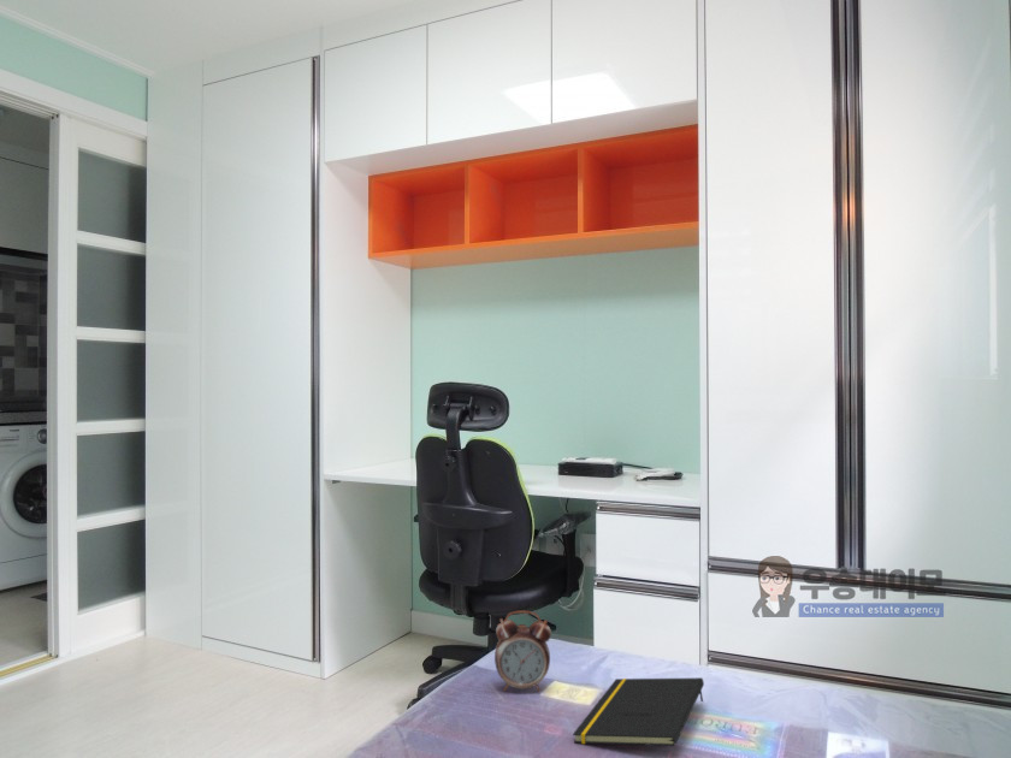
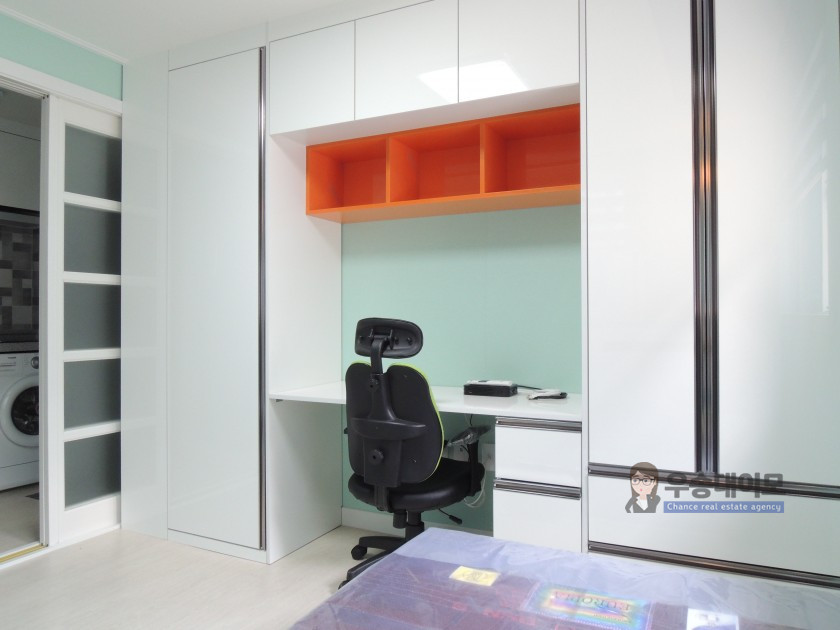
- alarm clock [493,610,552,693]
- notepad [572,676,705,747]
